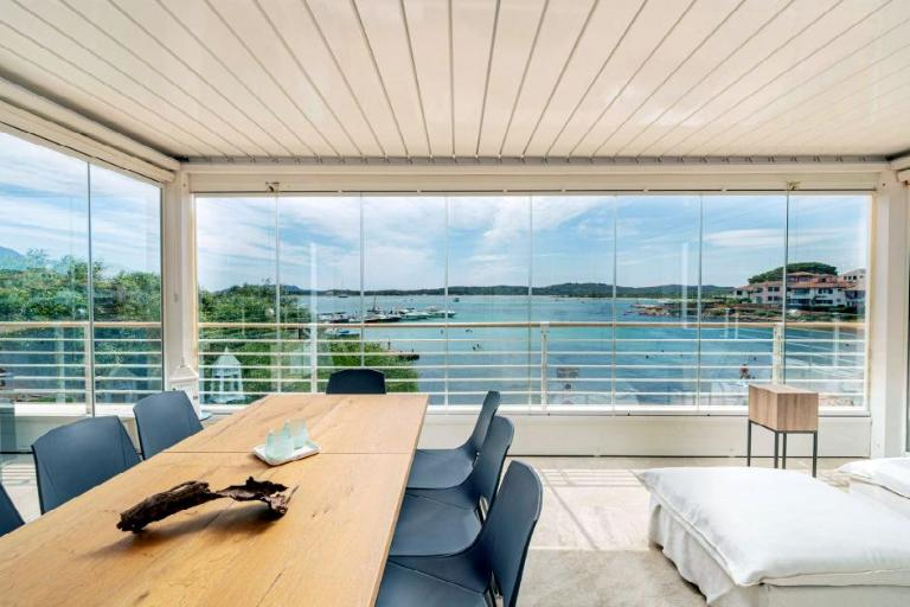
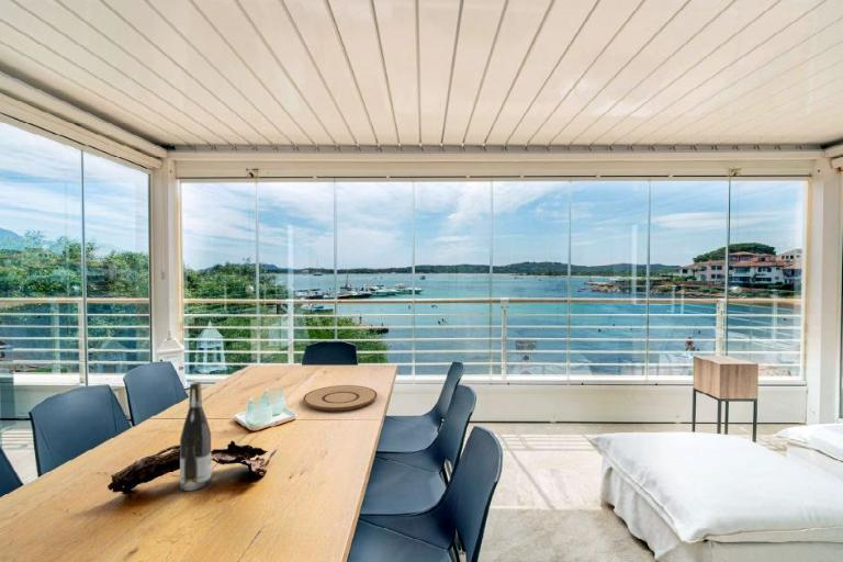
+ plate [302,384,379,412]
+ wine bottle [179,381,212,492]
